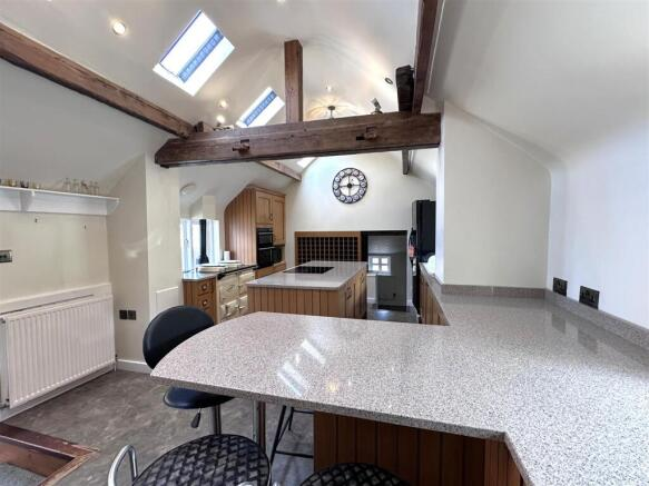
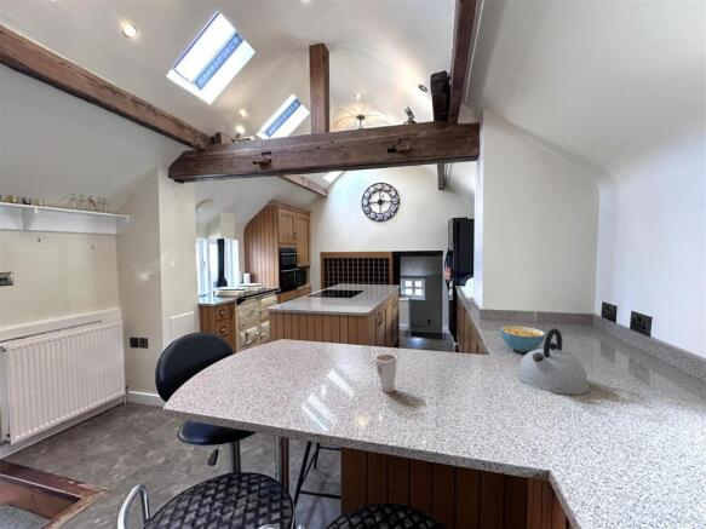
+ kettle [516,327,591,396]
+ cereal bowl [499,324,546,353]
+ cup [373,352,398,393]
